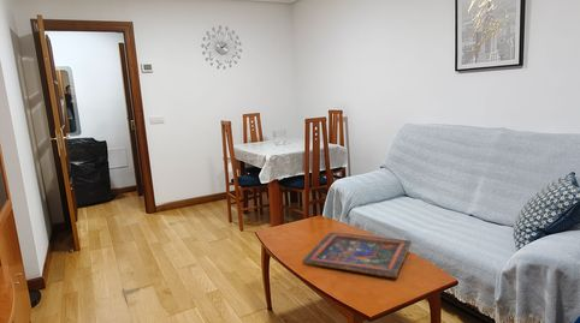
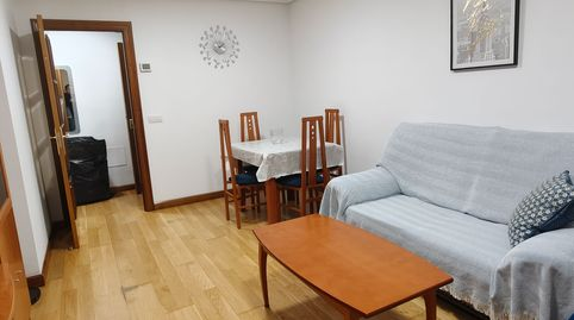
- painted panel [301,231,413,280]
